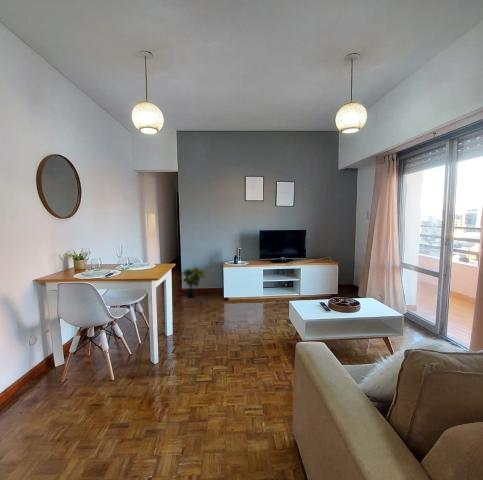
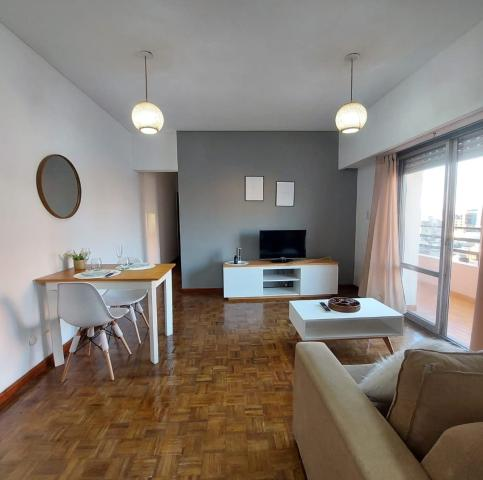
- potted plant [181,265,206,298]
